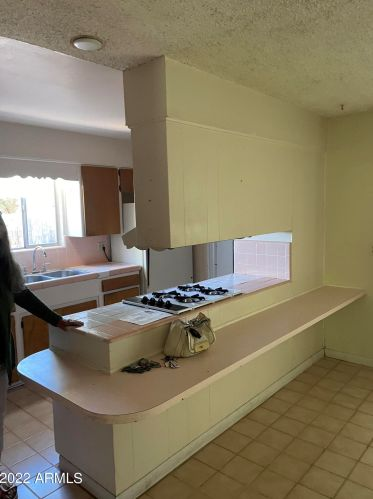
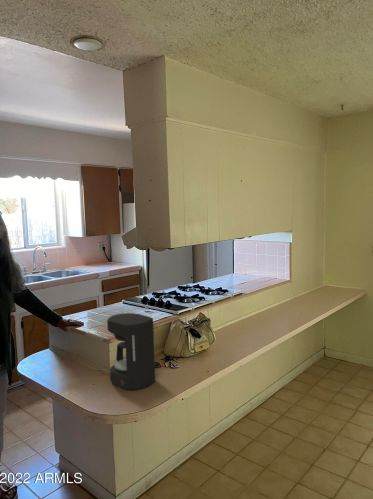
+ coffee maker [106,312,156,391]
